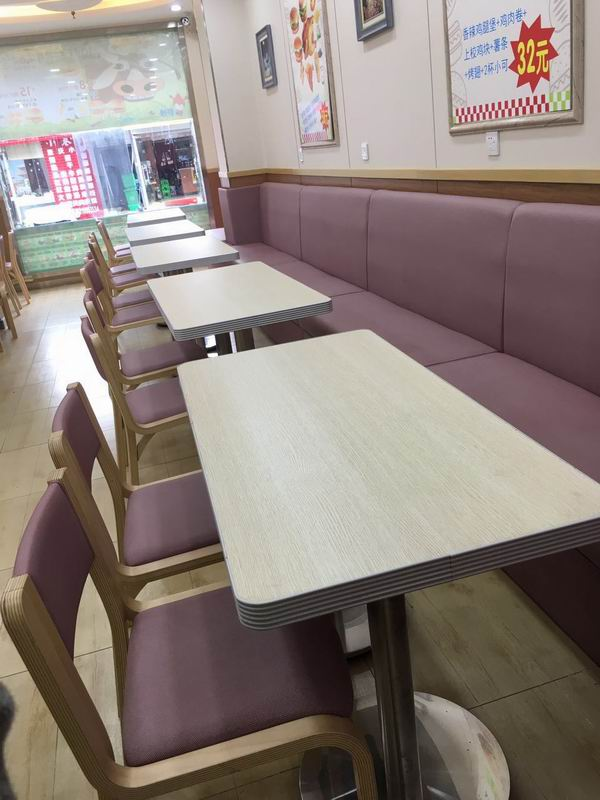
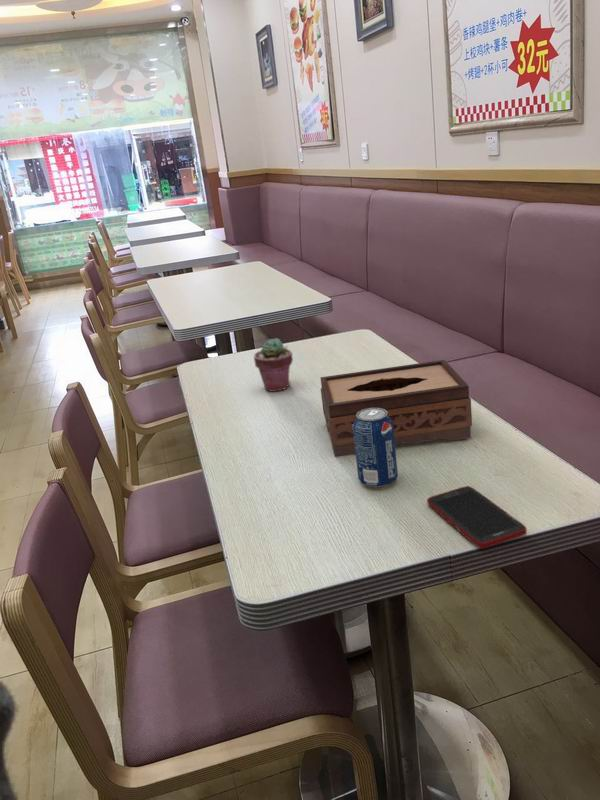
+ beverage can [353,408,399,488]
+ tissue box [319,359,473,458]
+ potted succulent [253,337,294,392]
+ cell phone [426,485,528,549]
